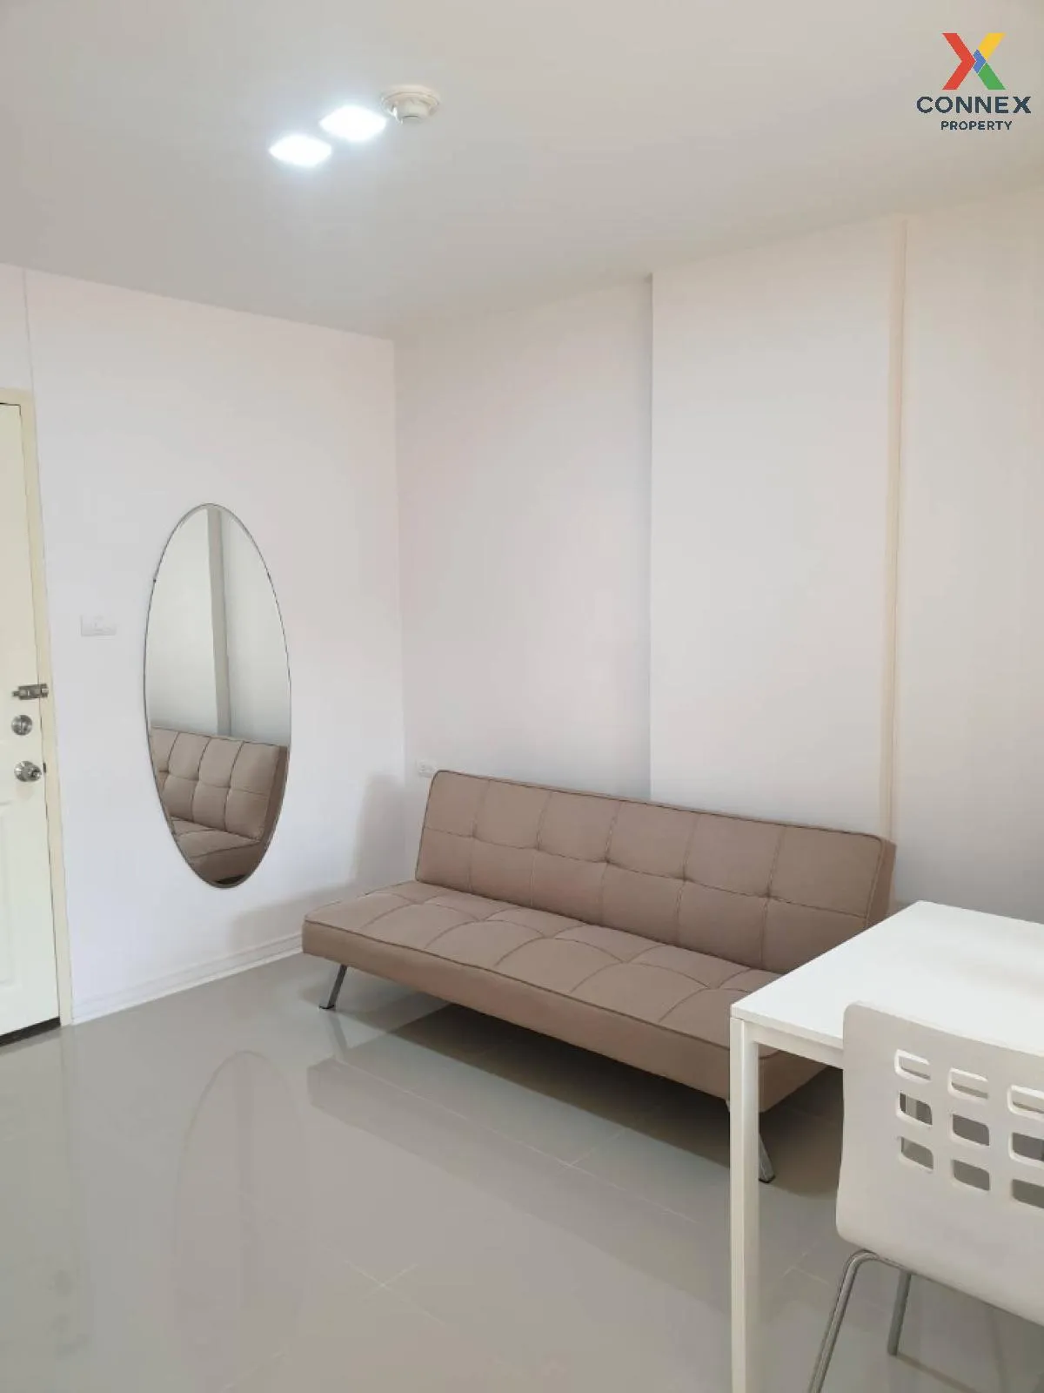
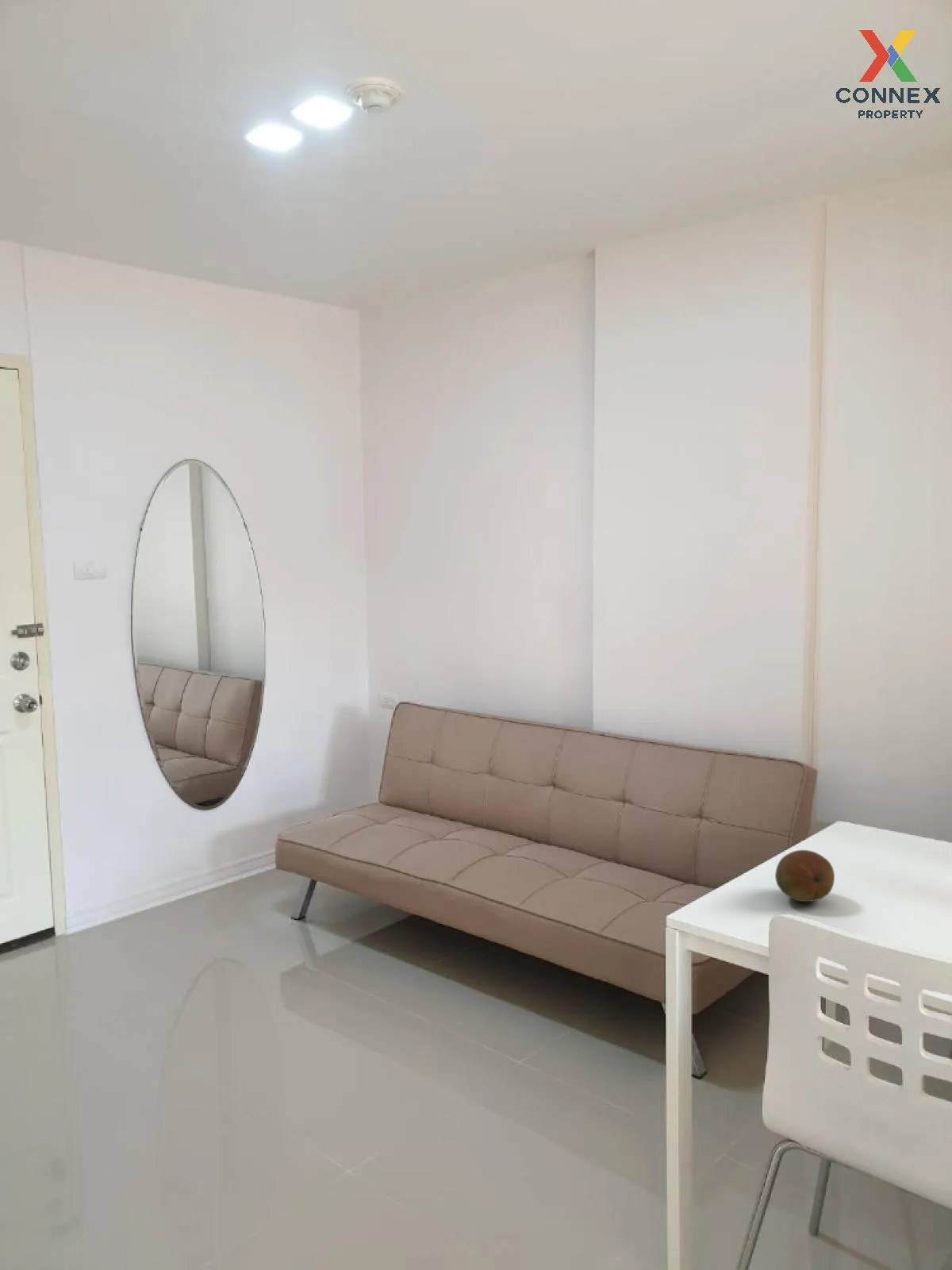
+ fruit [774,849,835,902]
